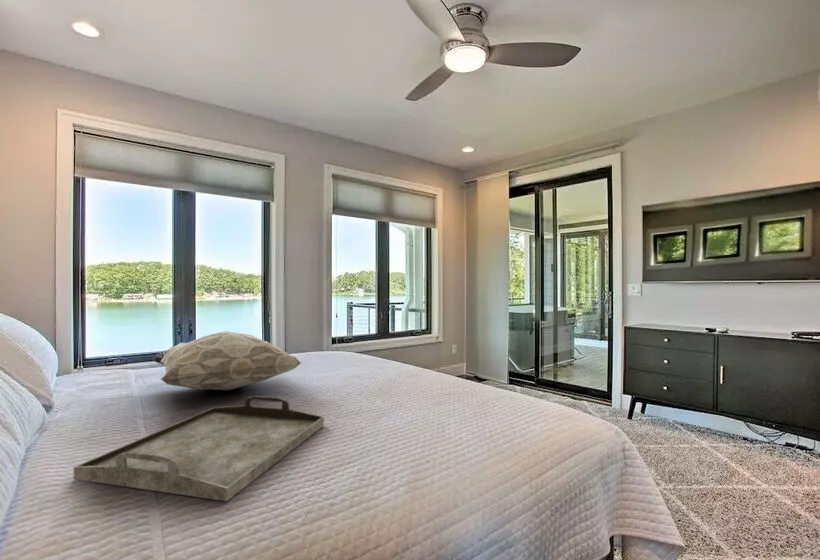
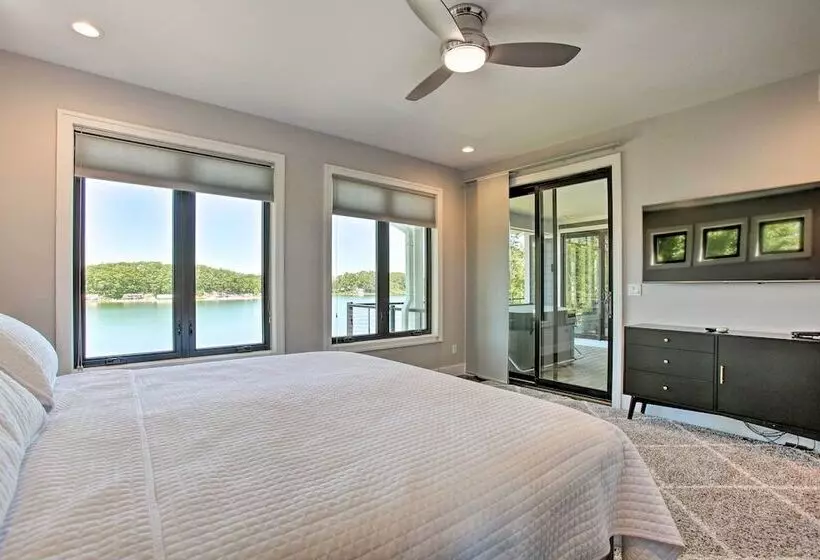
- decorative pillow [151,330,302,392]
- serving tray [73,395,325,502]
